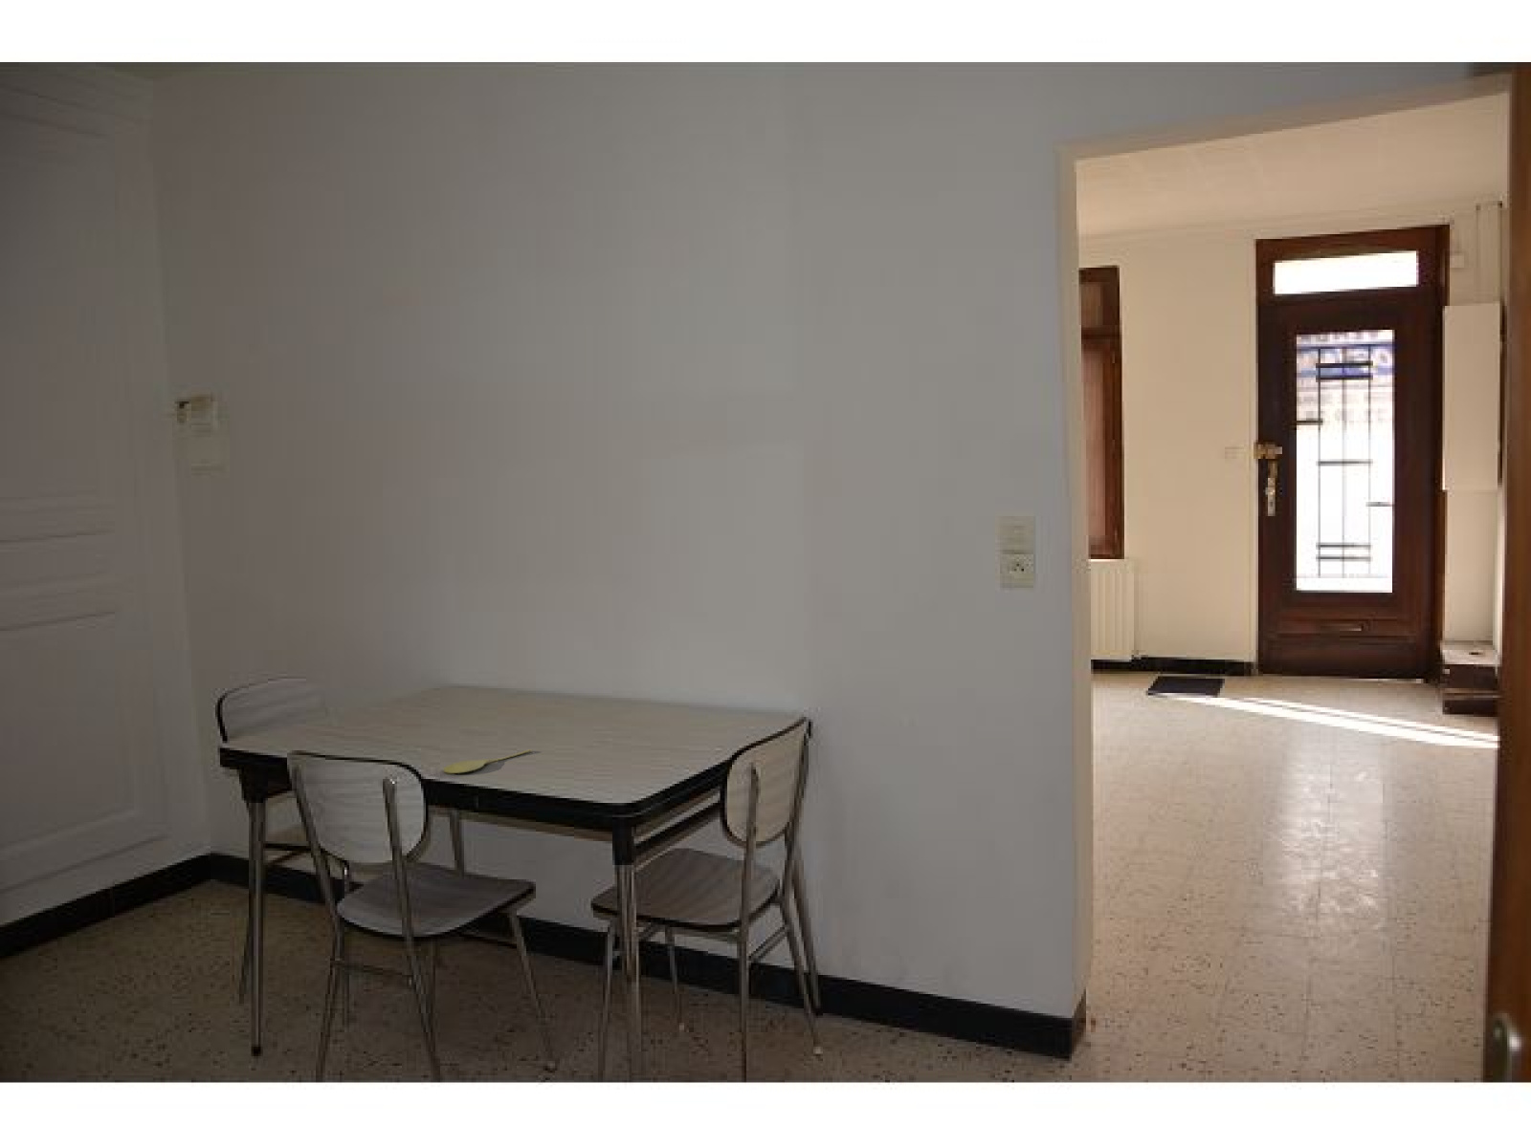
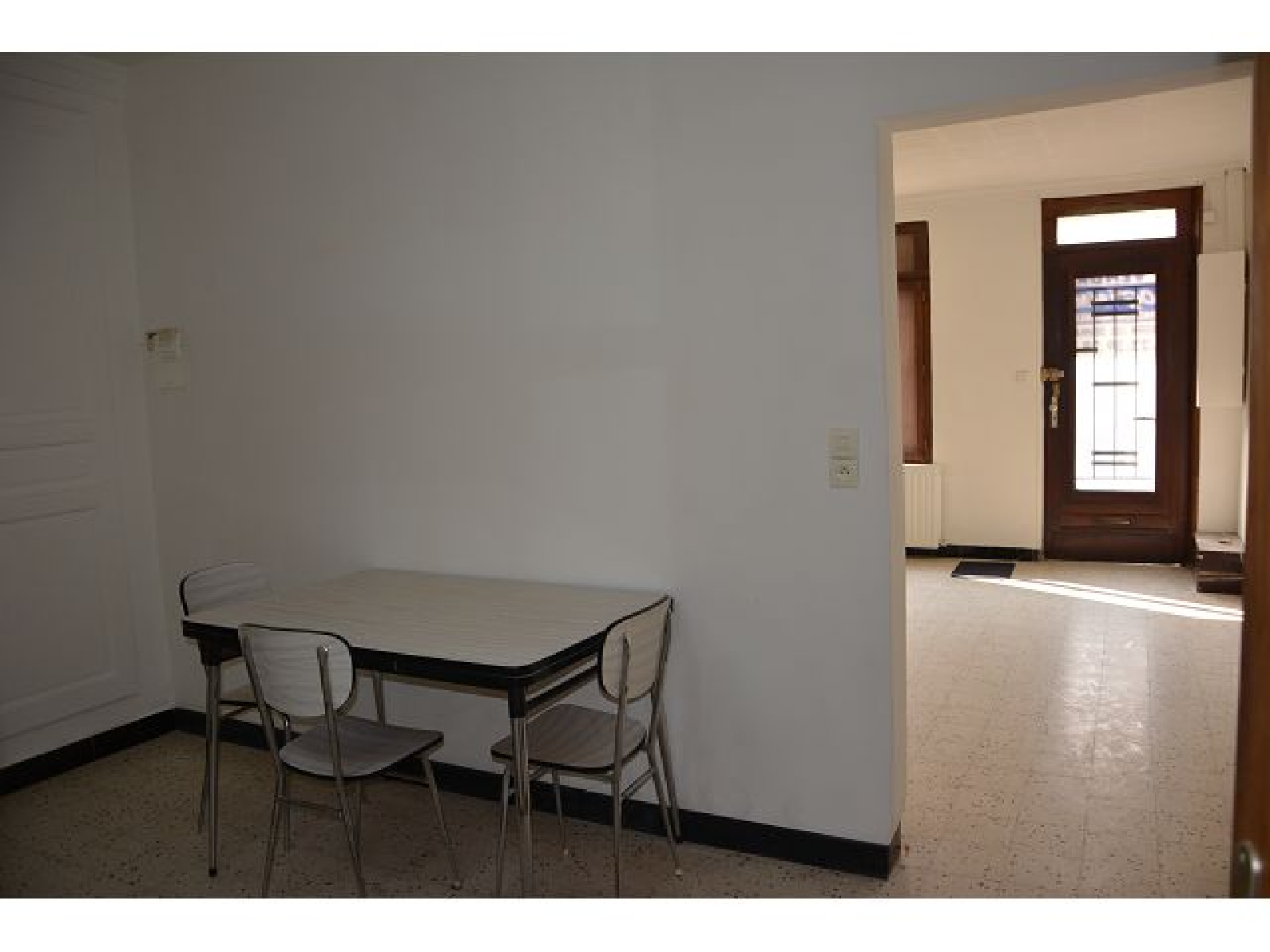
- spoon [442,748,533,775]
